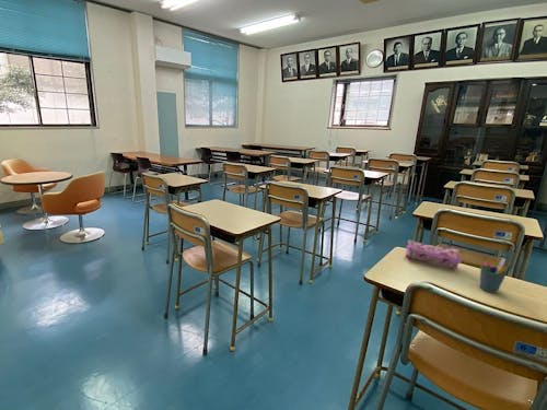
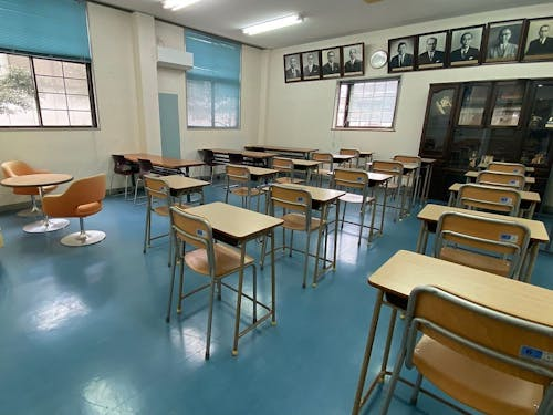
- pen holder [479,256,508,294]
- pencil case [404,239,462,270]
